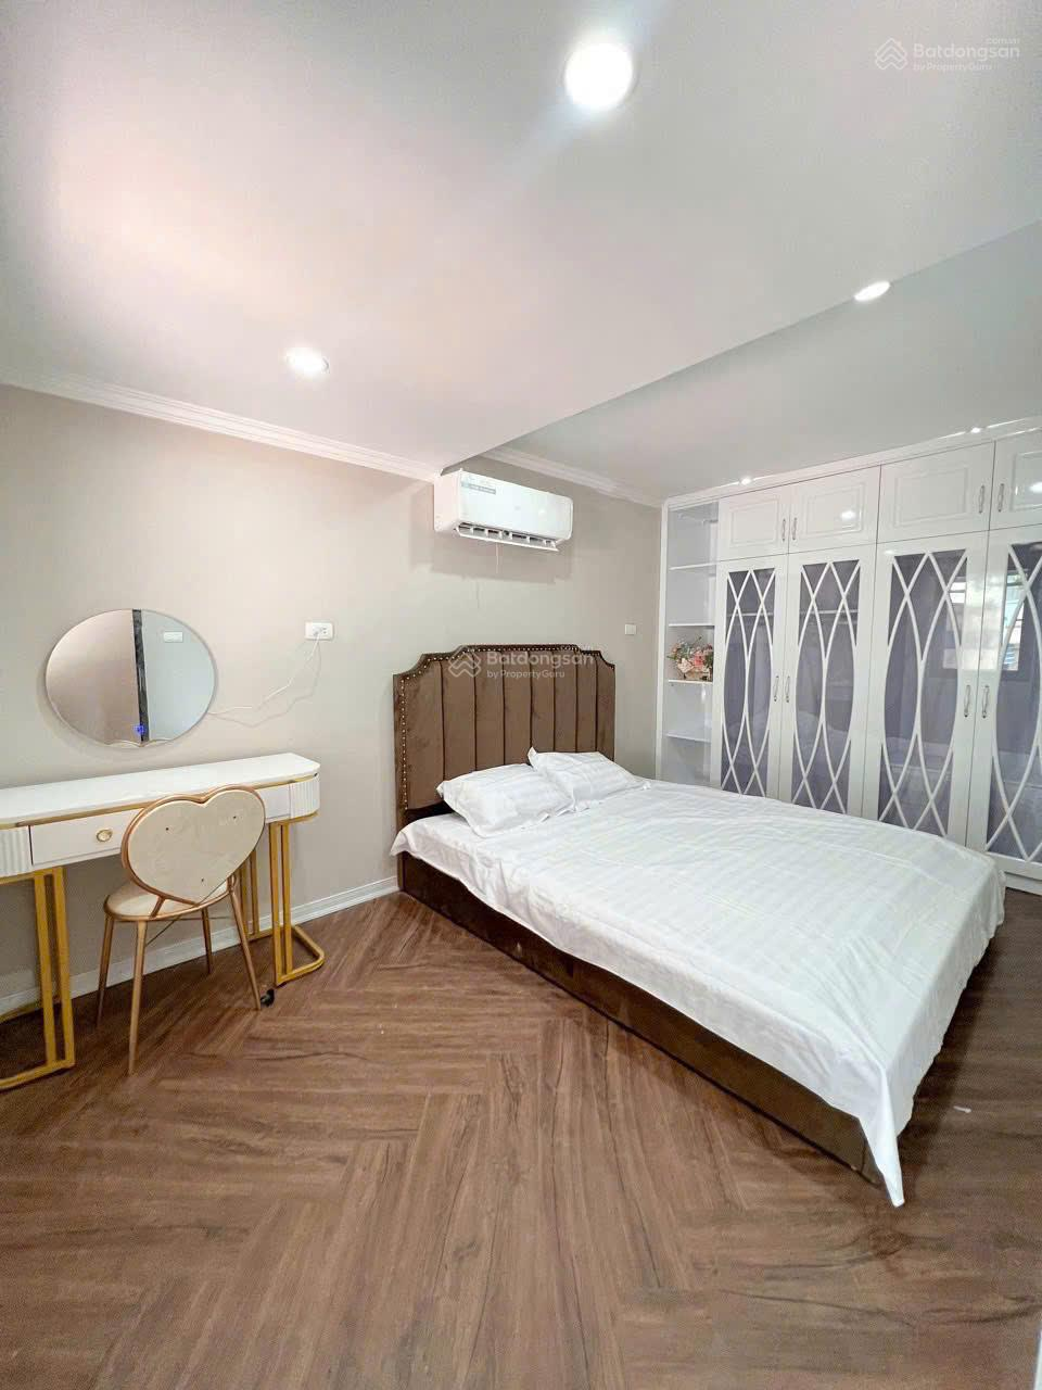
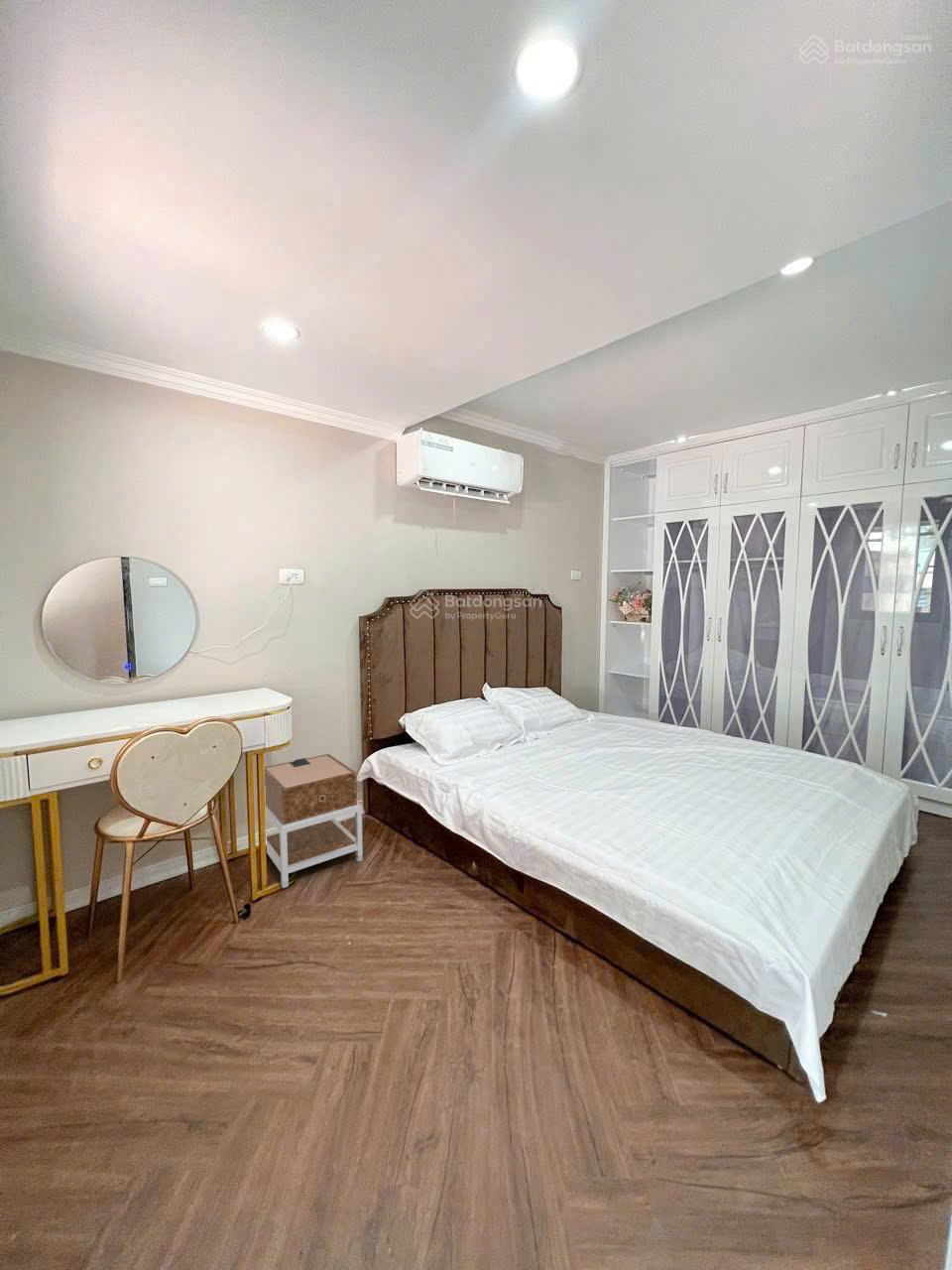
+ nightstand [264,753,364,889]
